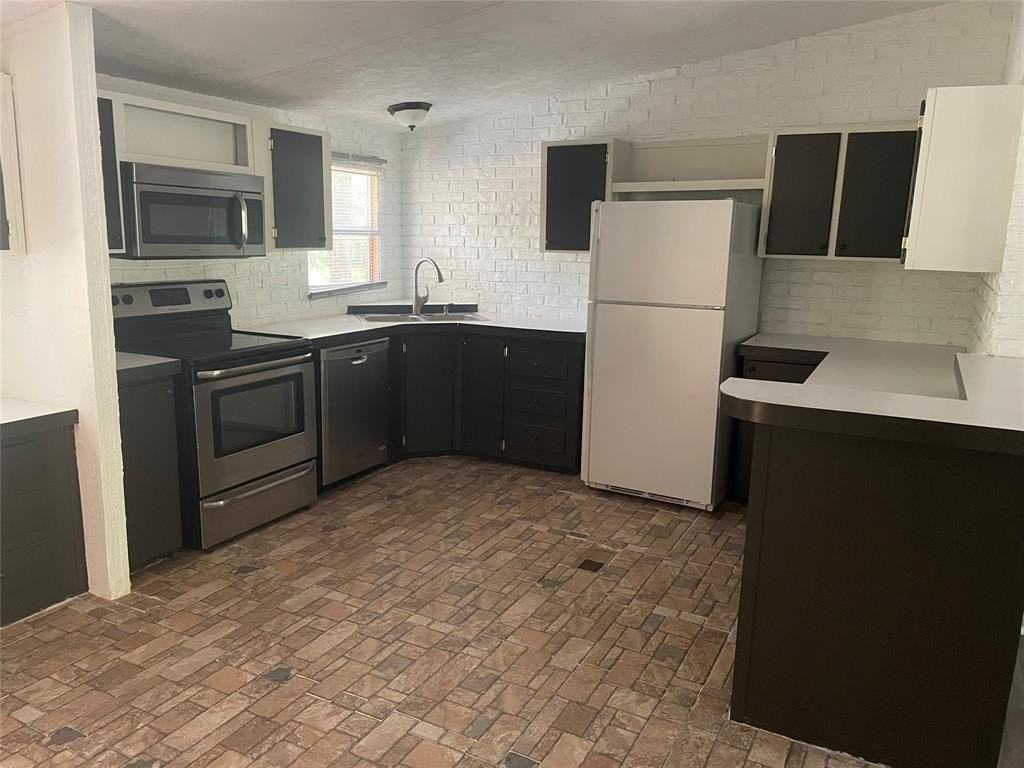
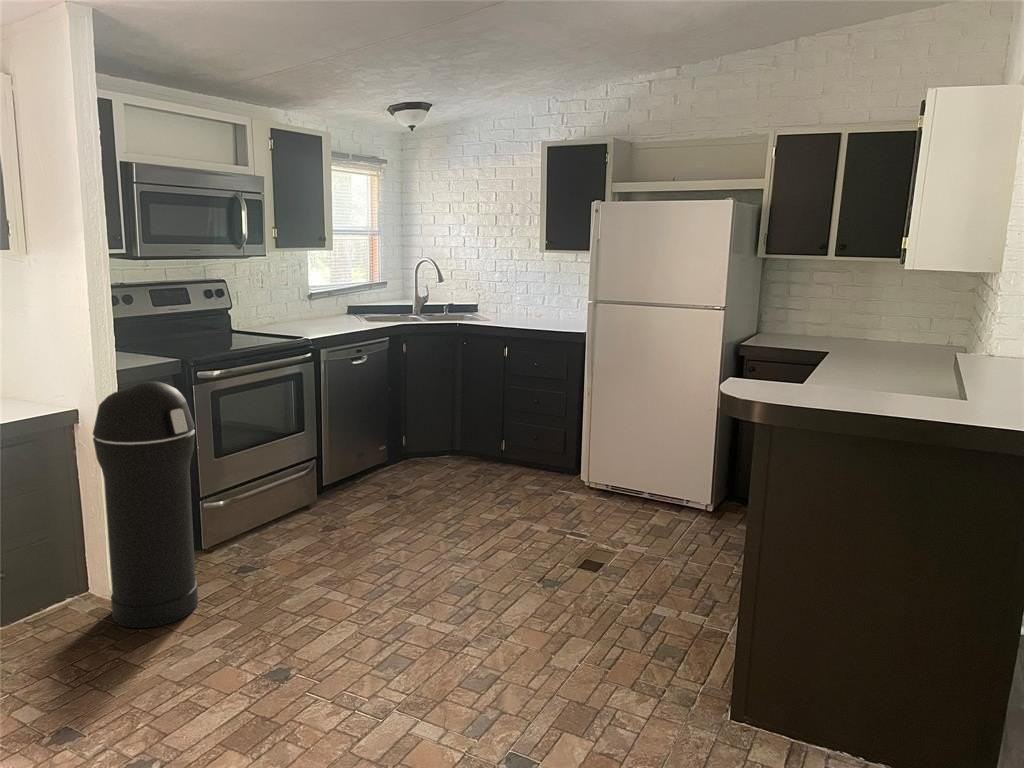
+ trash can [92,380,199,629]
